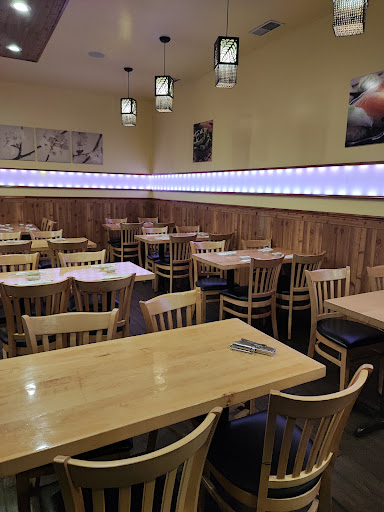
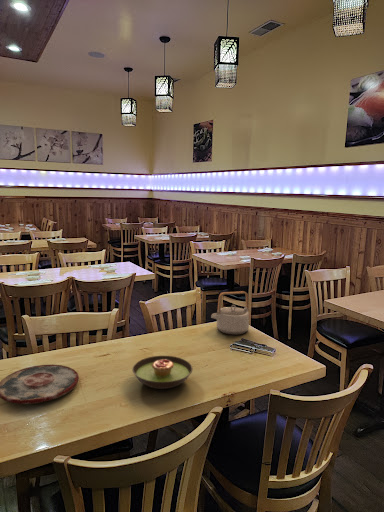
+ soup bowl [131,355,194,390]
+ teapot [210,290,250,336]
+ plate [0,364,80,405]
